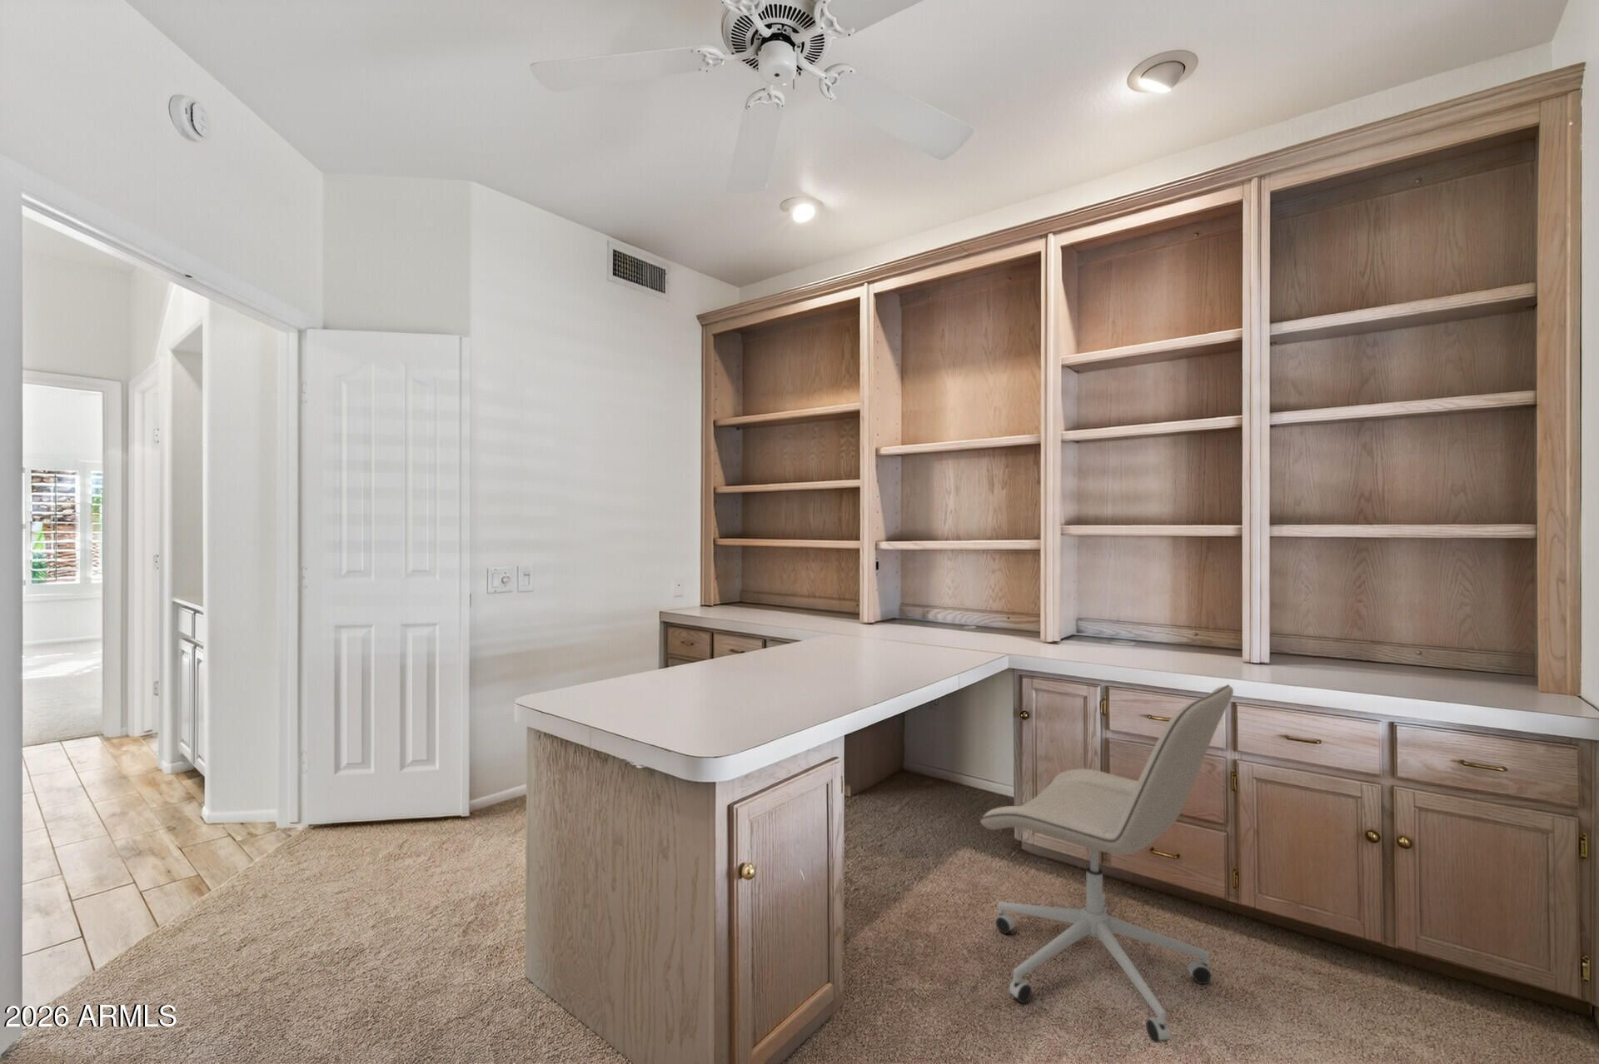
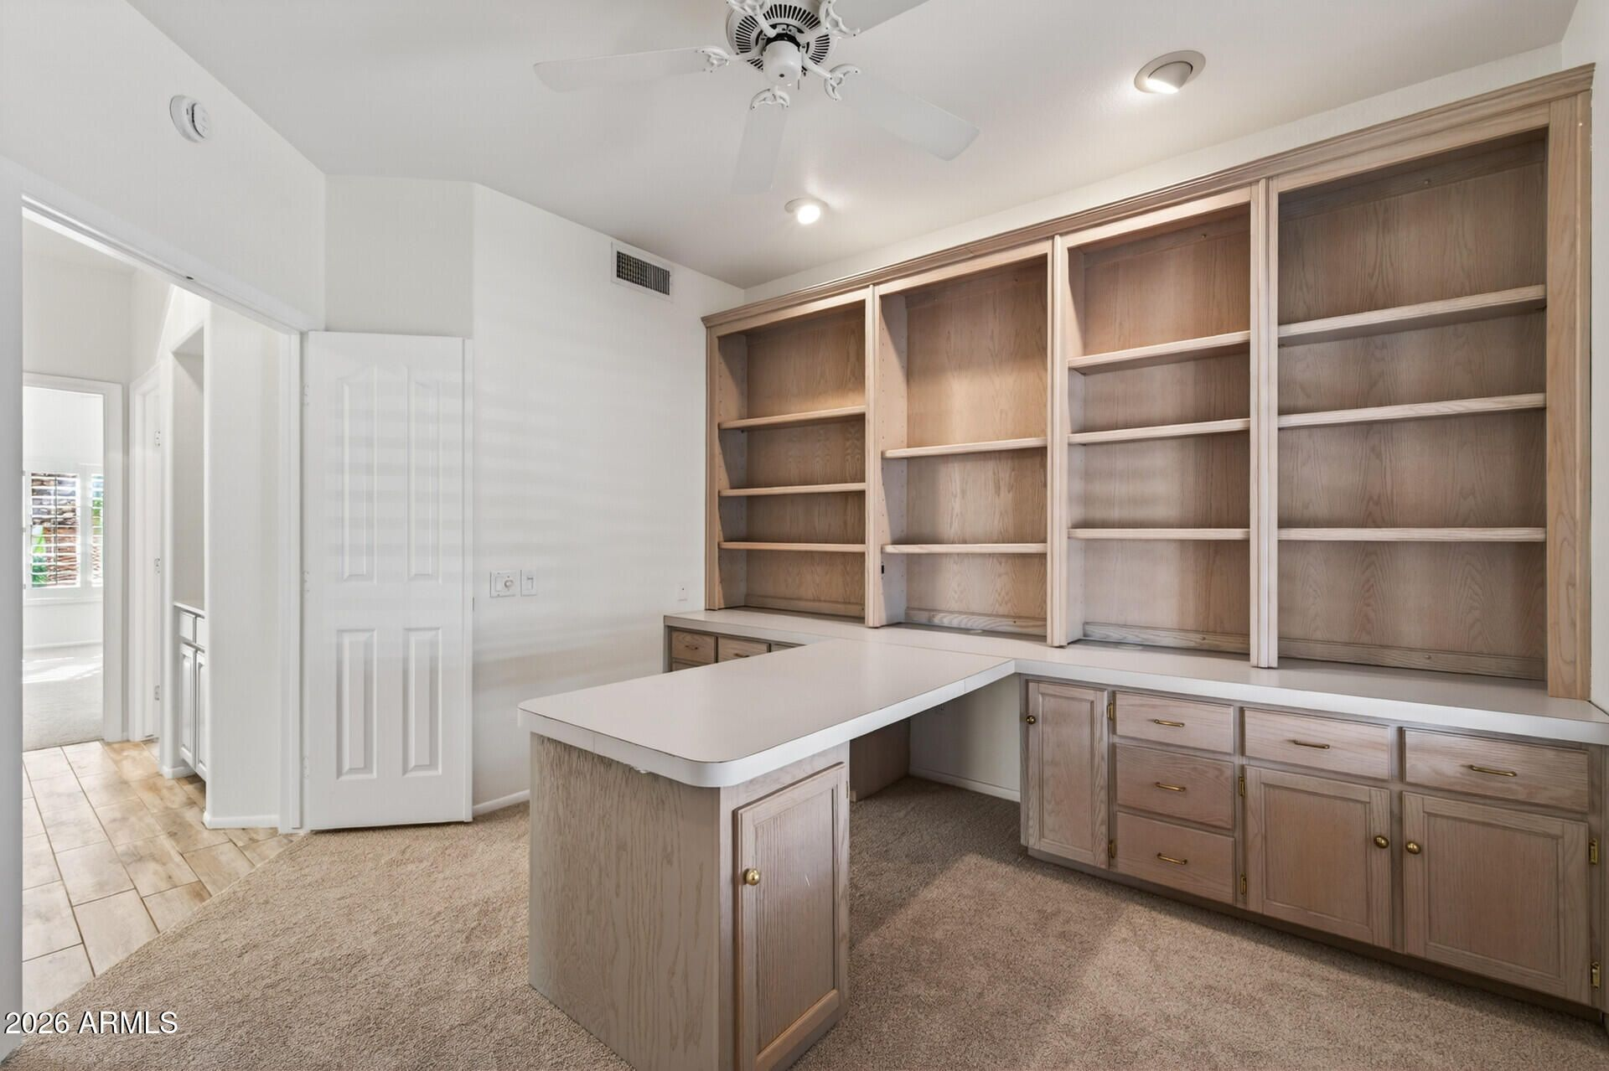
- office chair [979,684,1234,1043]
